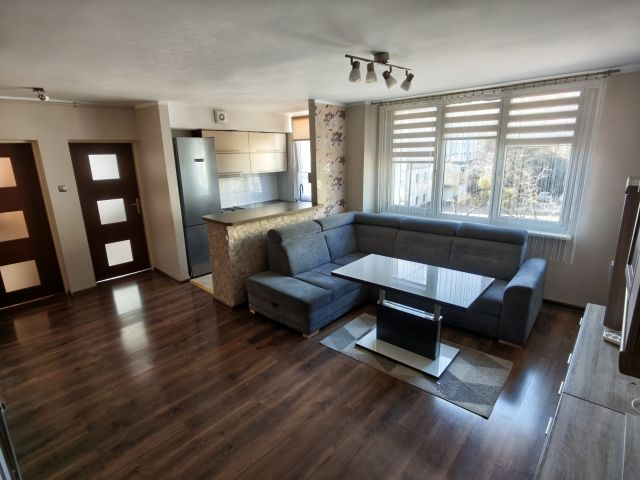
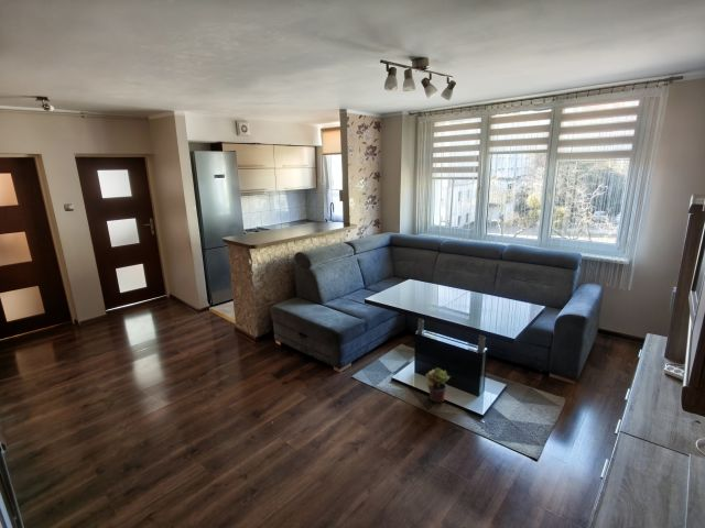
+ potted plant [424,366,452,404]
